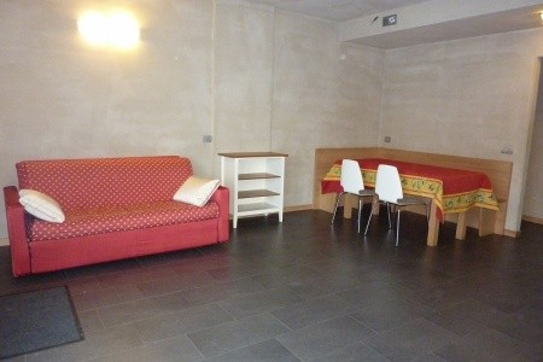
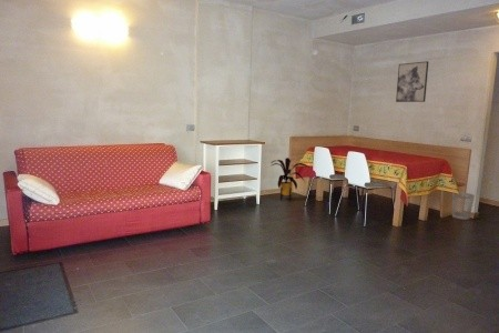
+ wall art [395,60,429,103]
+ wastebasket [451,191,476,221]
+ house plant [269,157,310,202]
